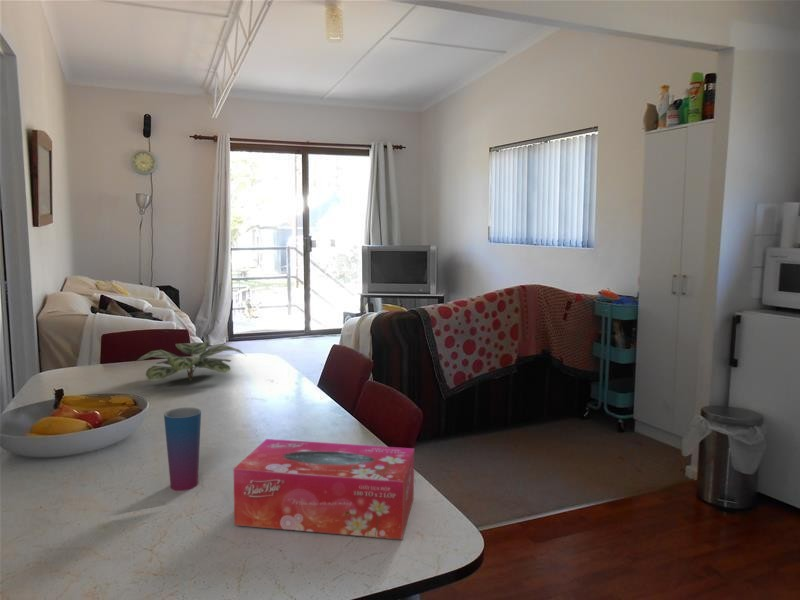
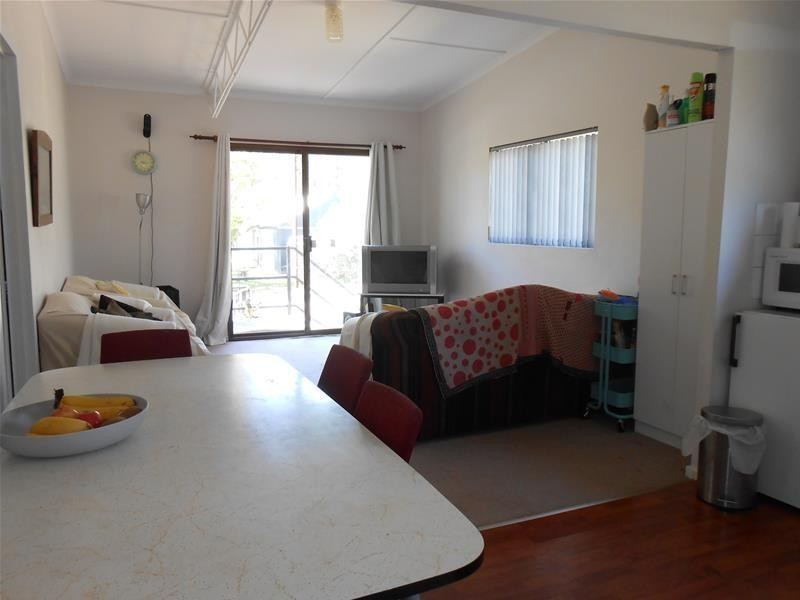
- plant [135,341,246,381]
- cup [163,407,202,492]
- tissue box [233,438,415,541]
